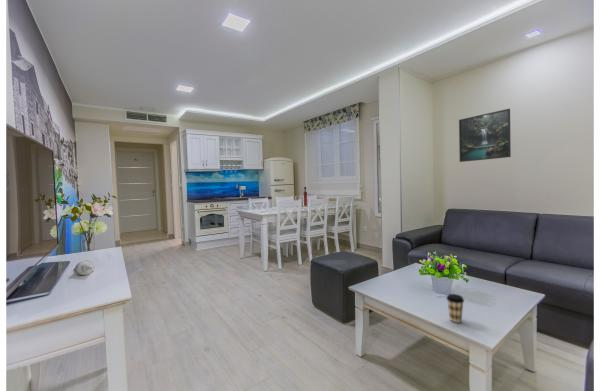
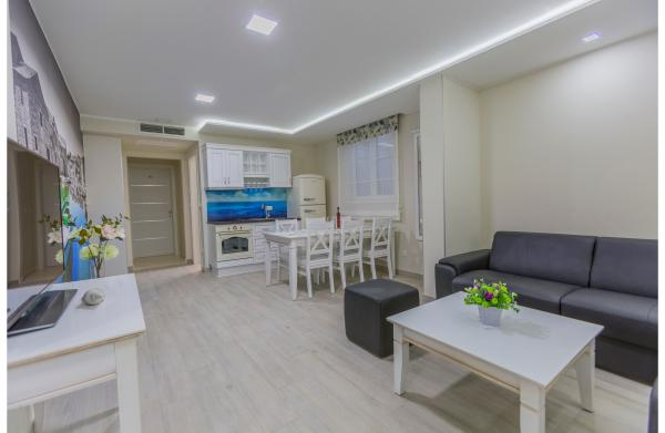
- coffee cup [445,293,465,324]
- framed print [458,108,512,163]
